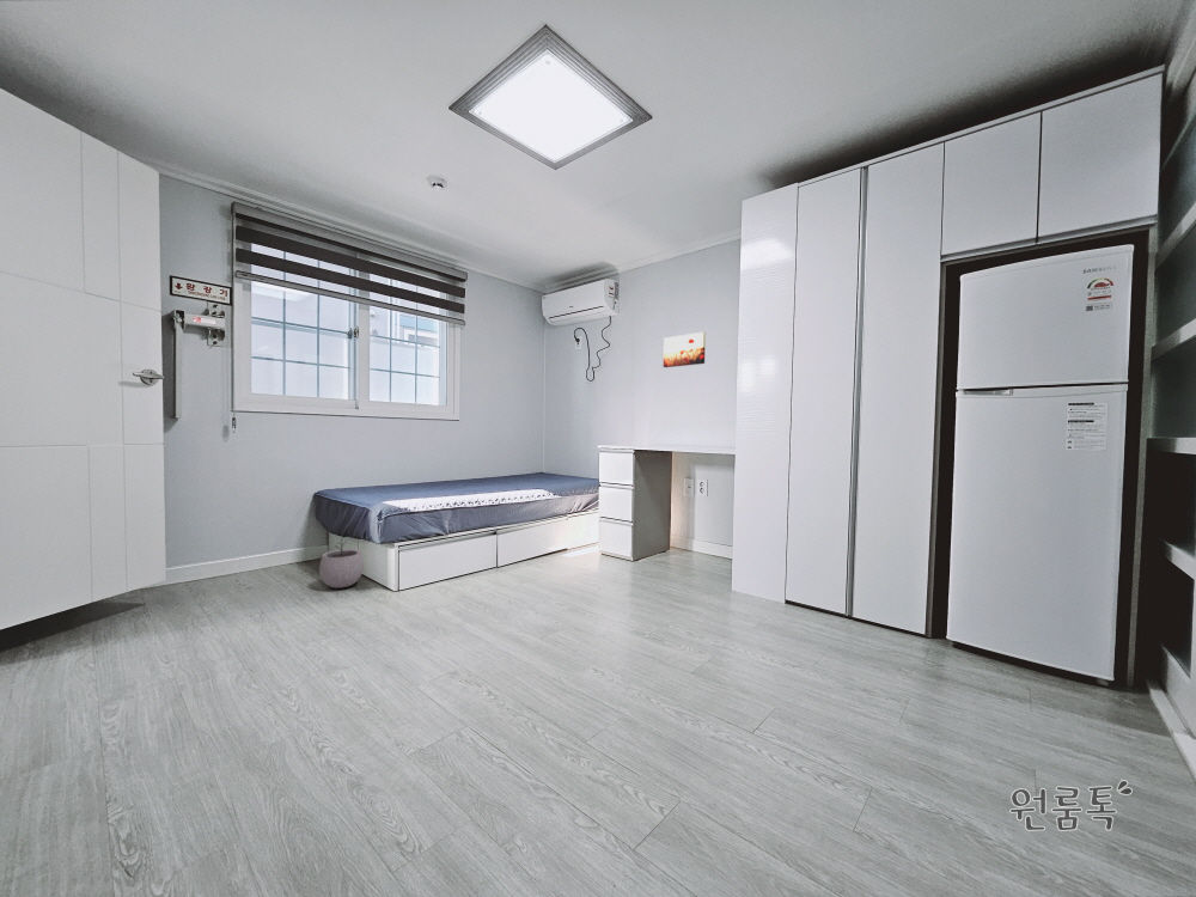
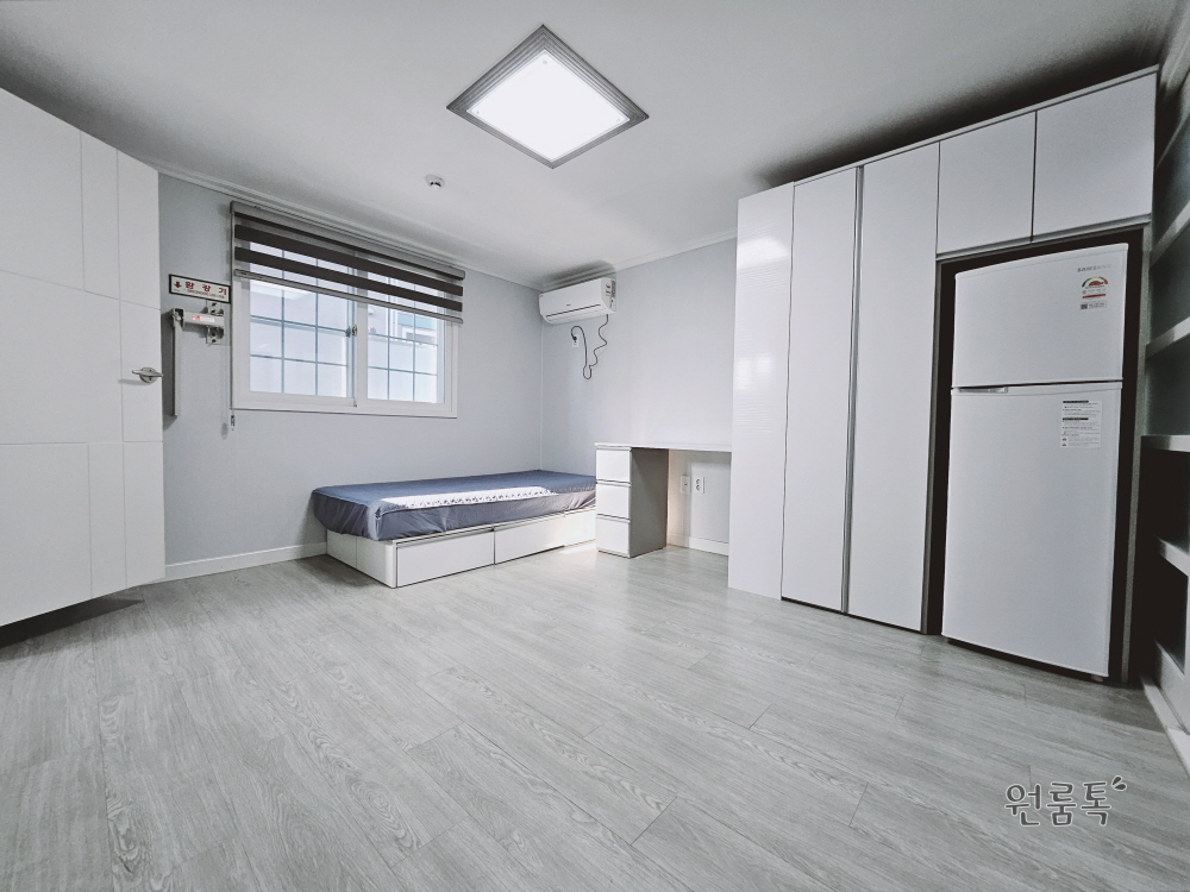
- plant pot [318,538,365,590]
- wall art [663,331,707,368]
